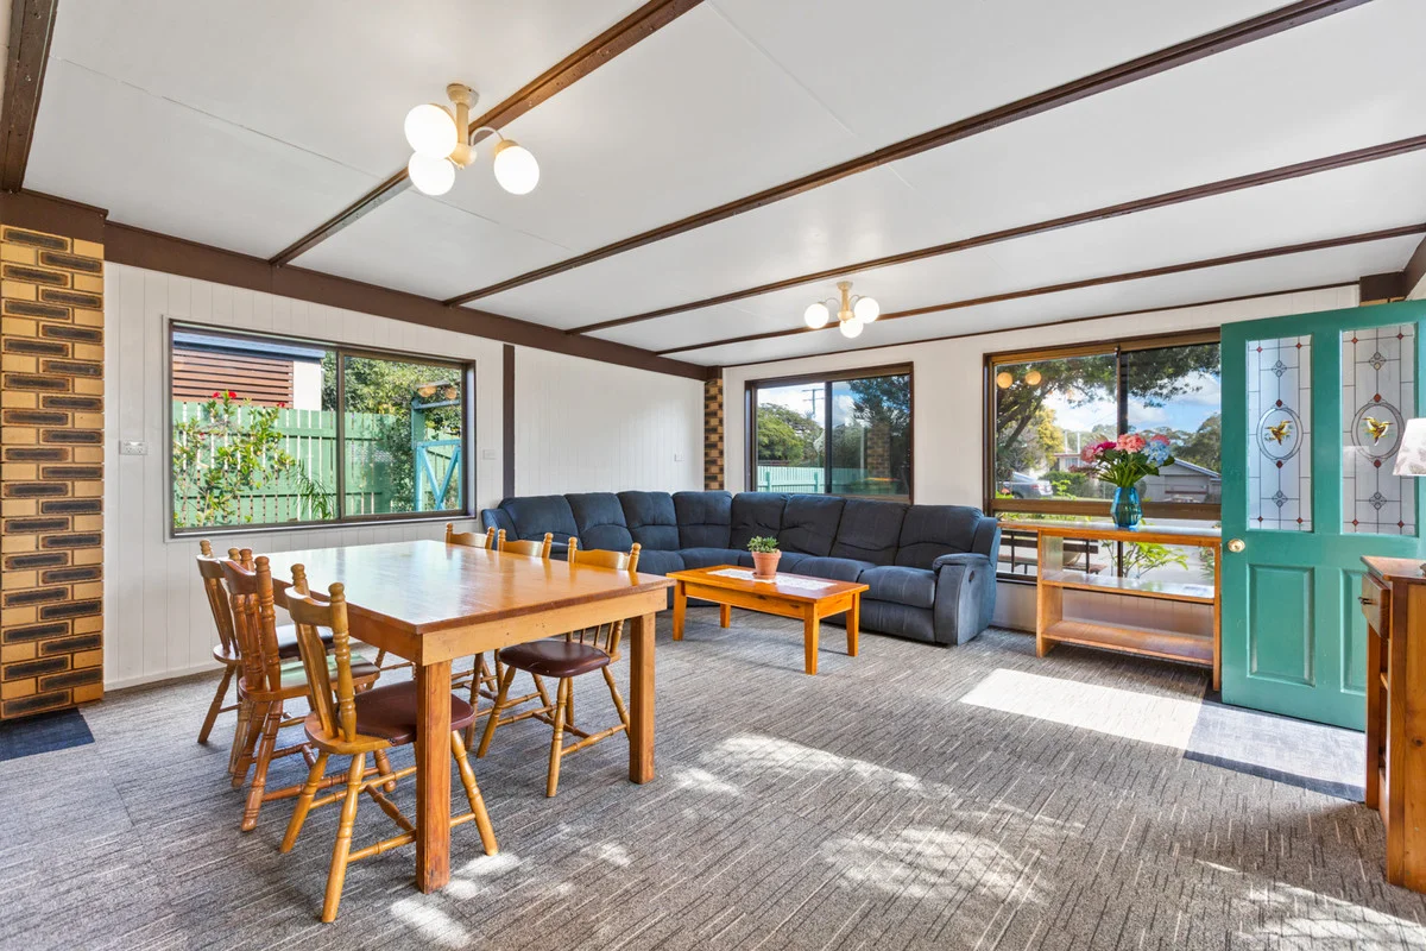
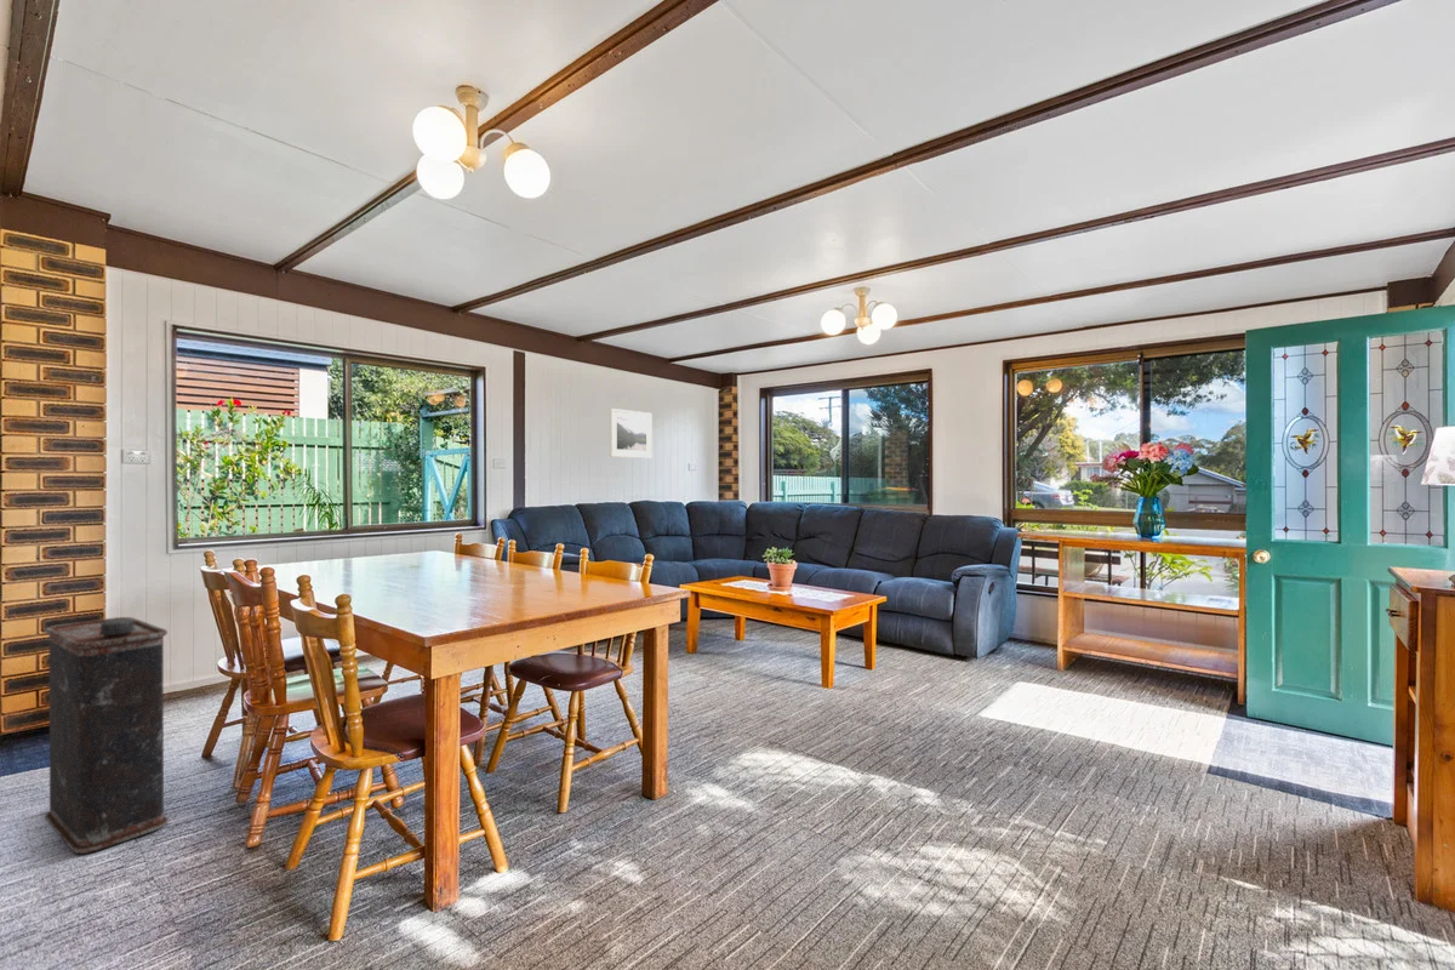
+ oil can [44,616,170,855]
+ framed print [609,407,654,460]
